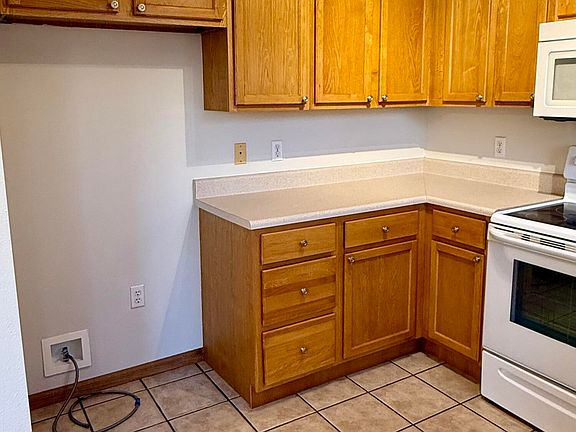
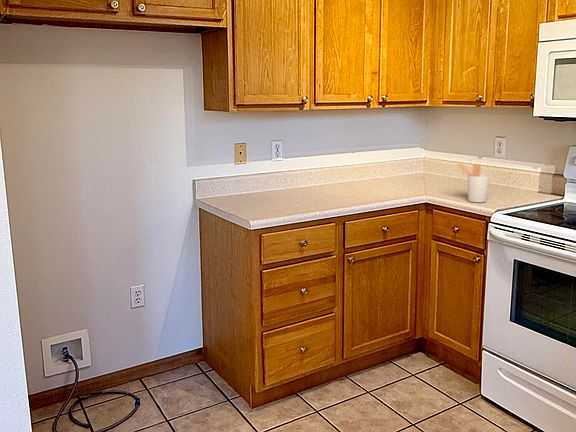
+ utensil holder [456,163,490,203]
